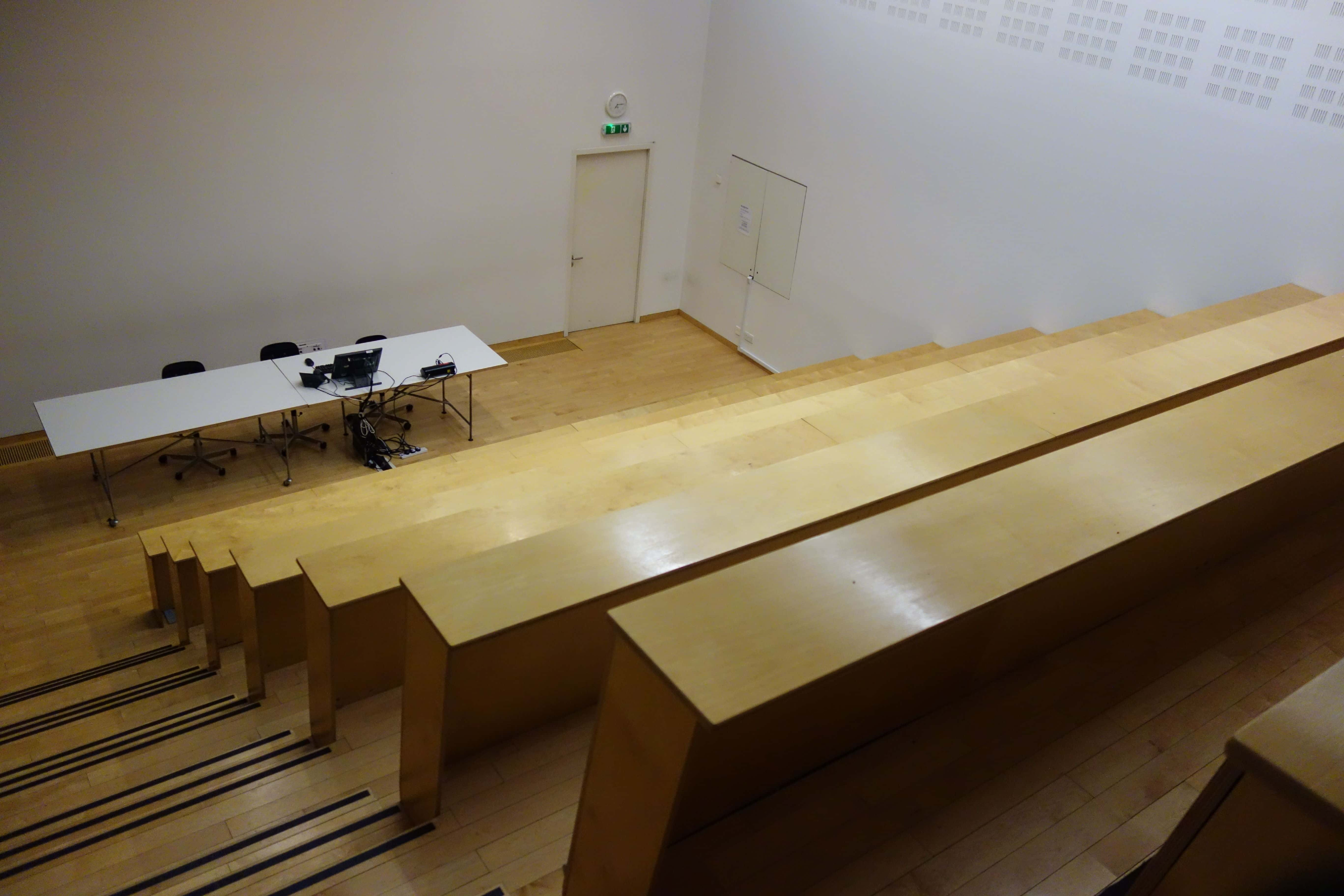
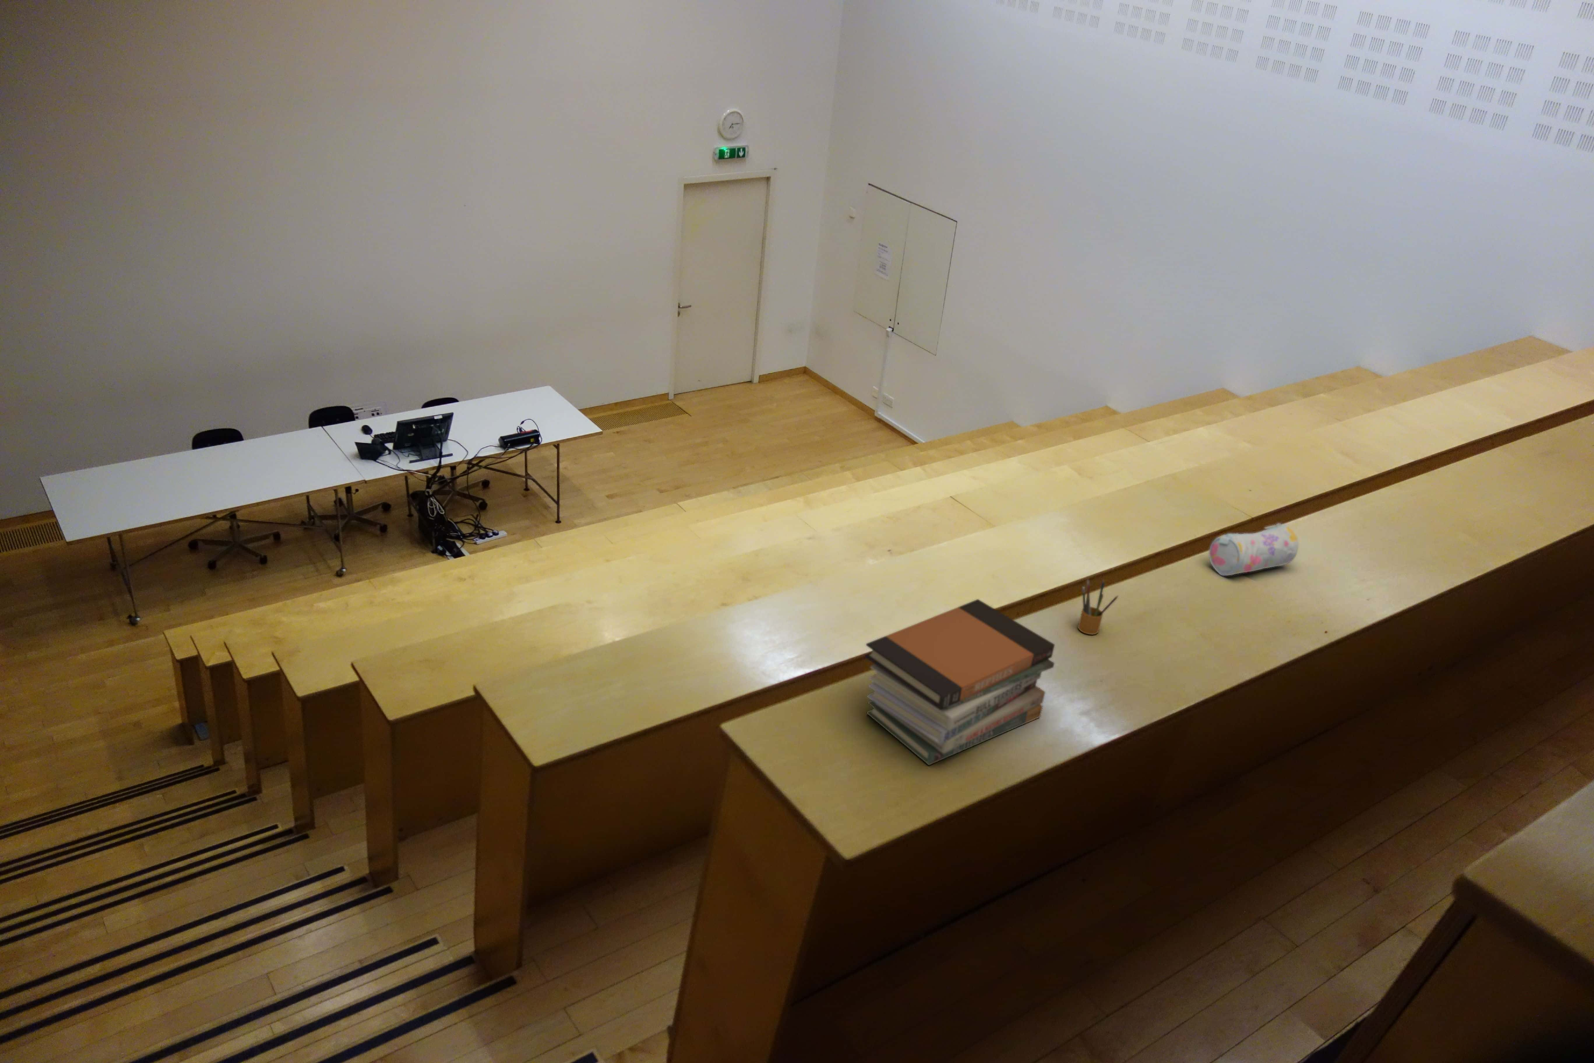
+ book stack [863,599,1056,765]
+ pencil case [1209,523,1299,577]
+ pencil box [1078,577,1118,635]
